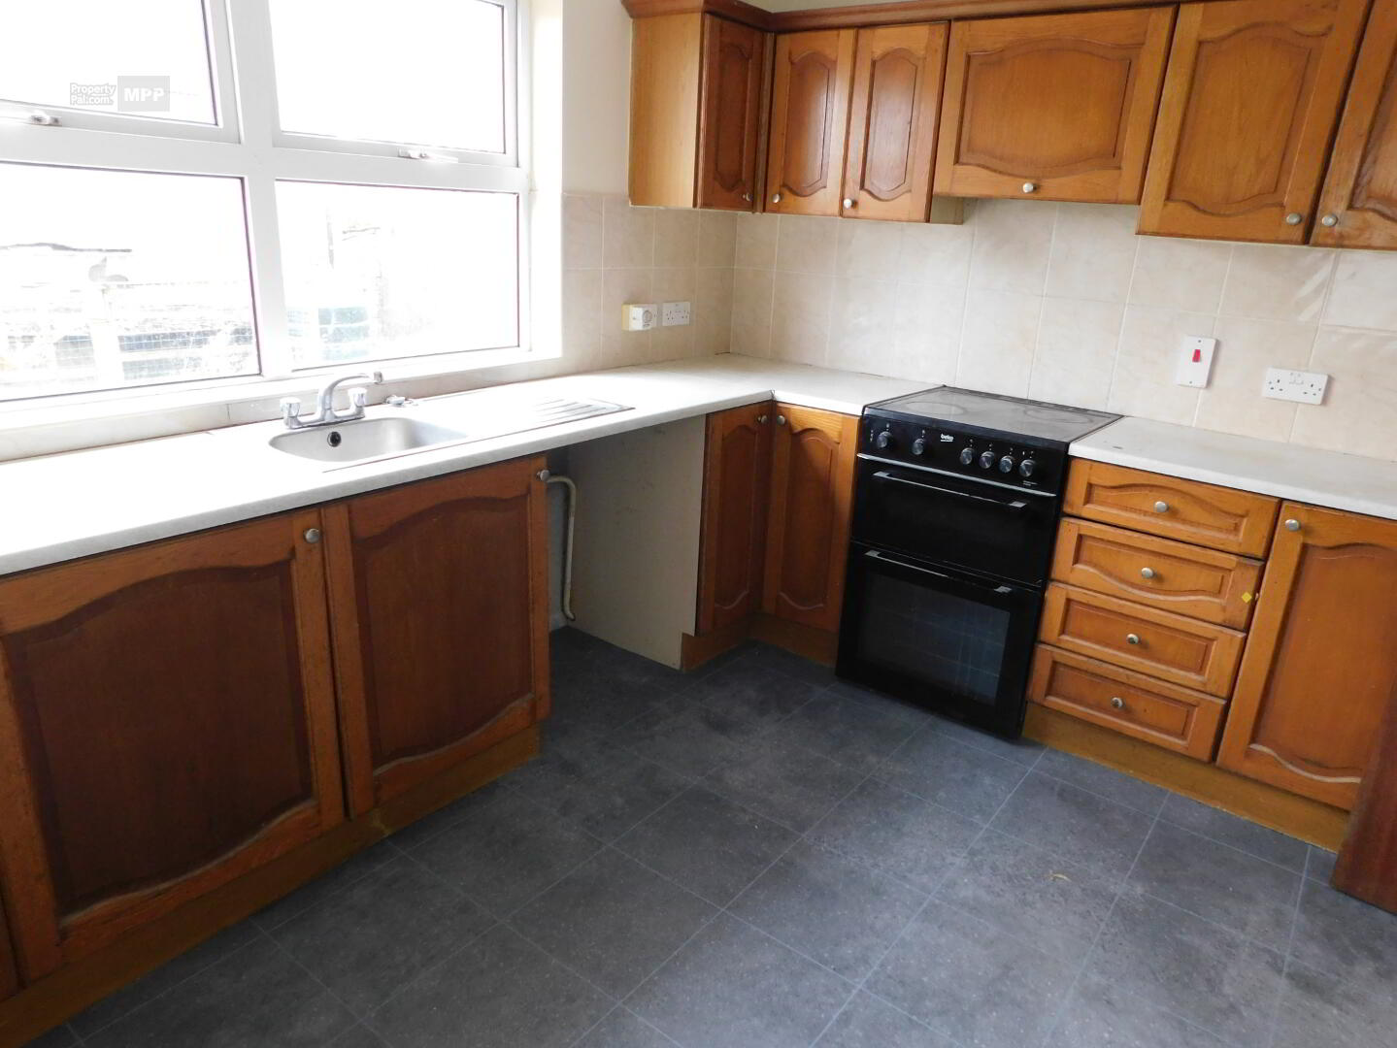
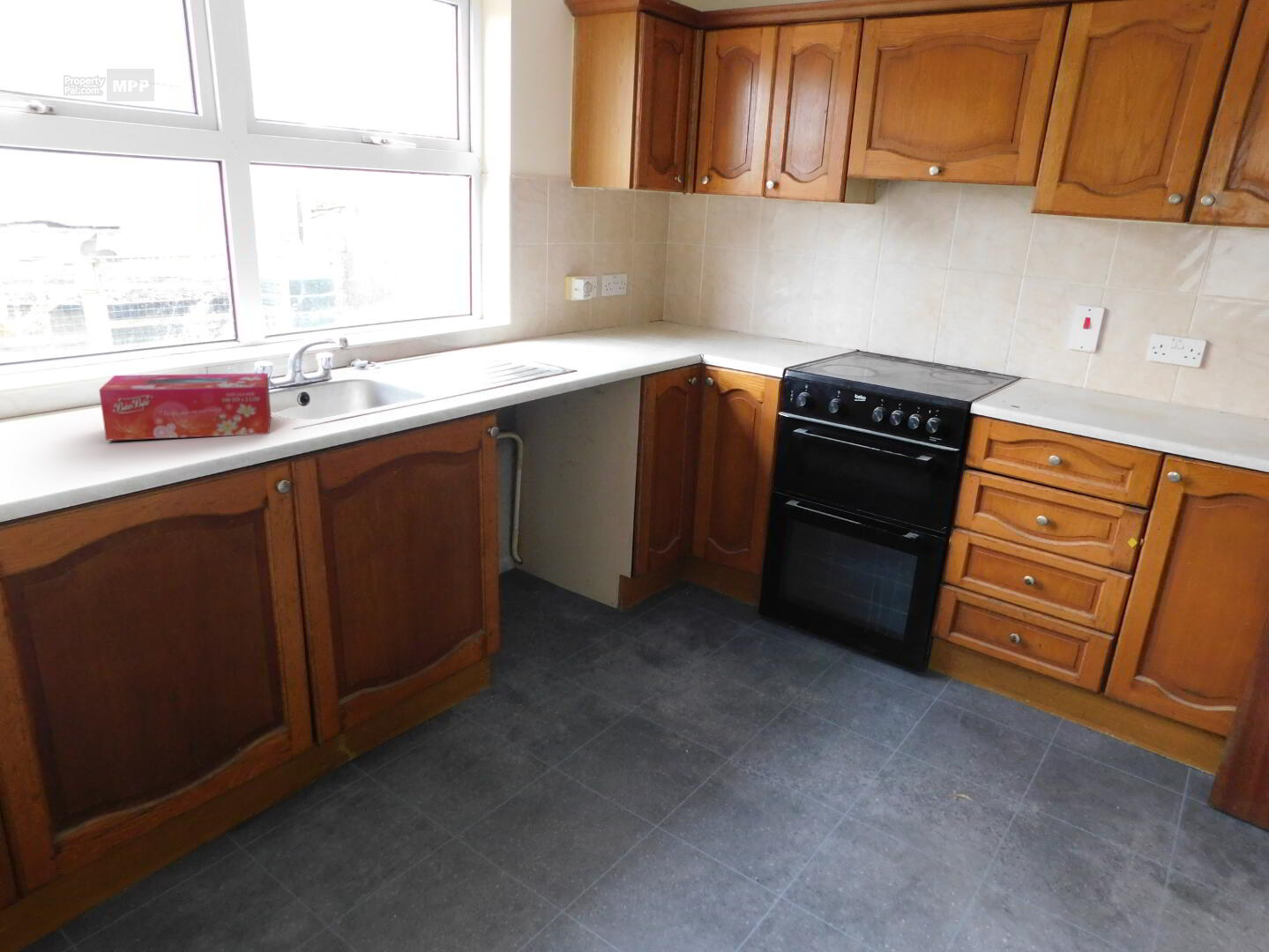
+ tissue box [98,372,272,442]
